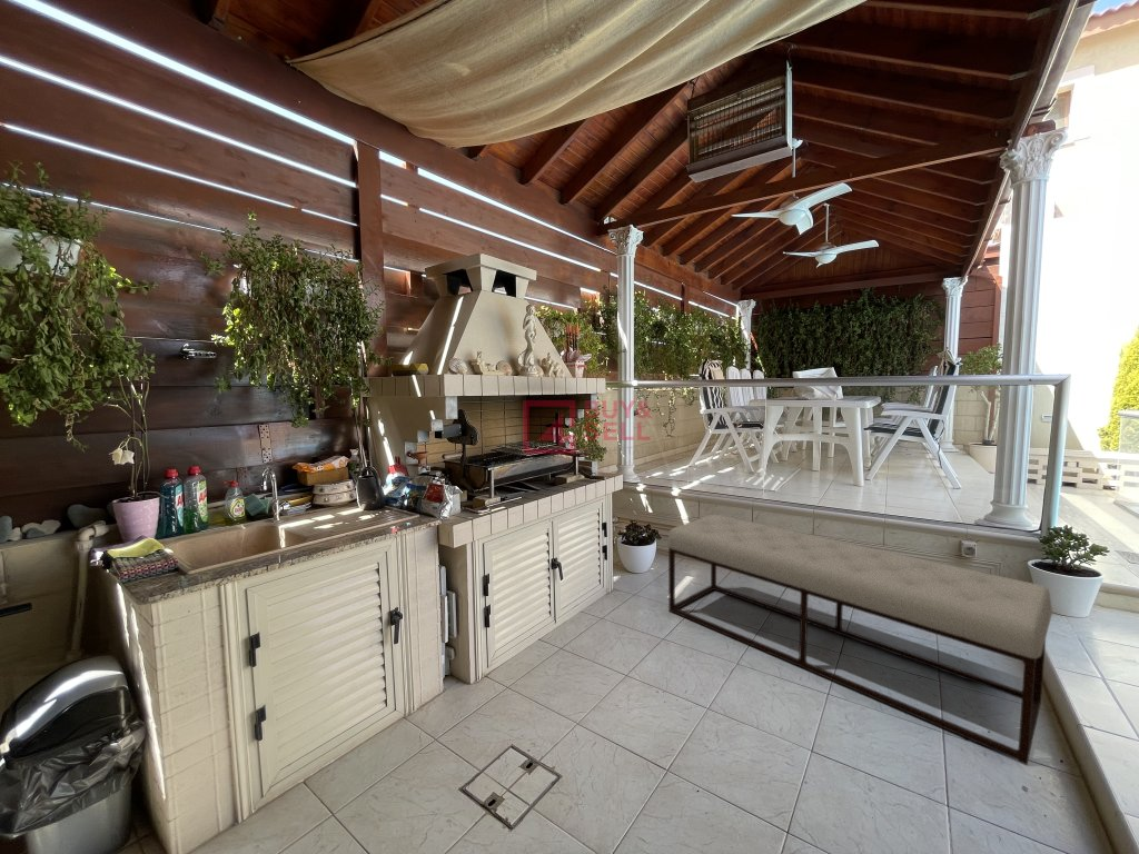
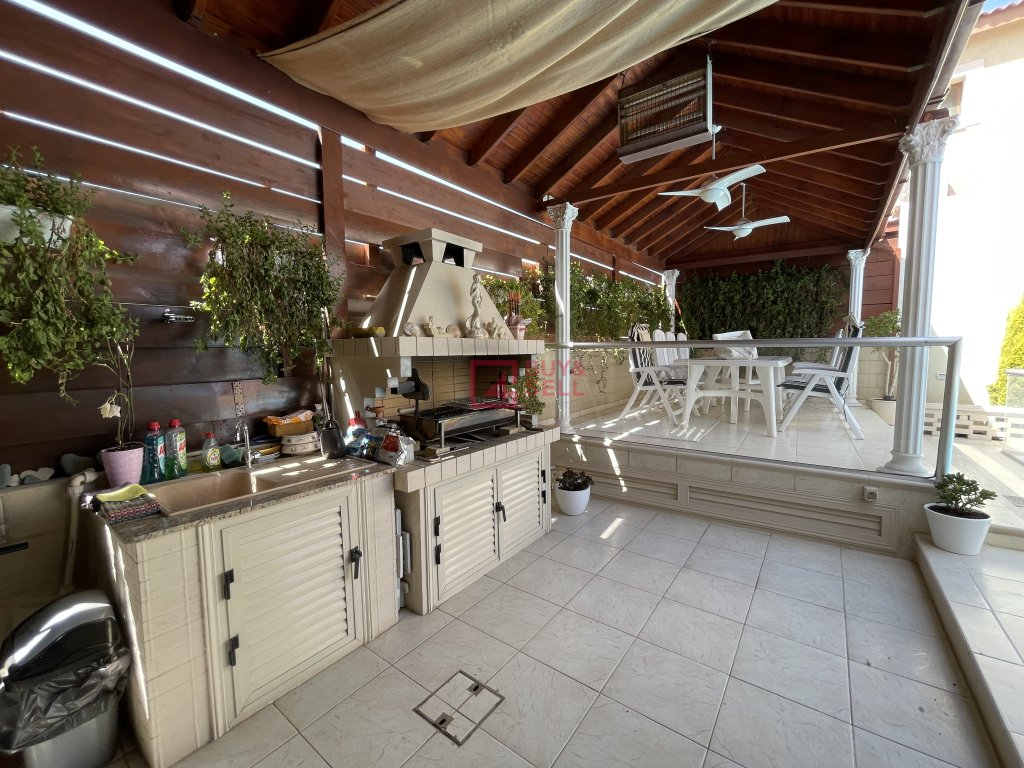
- bench [666,513,1053,766]
